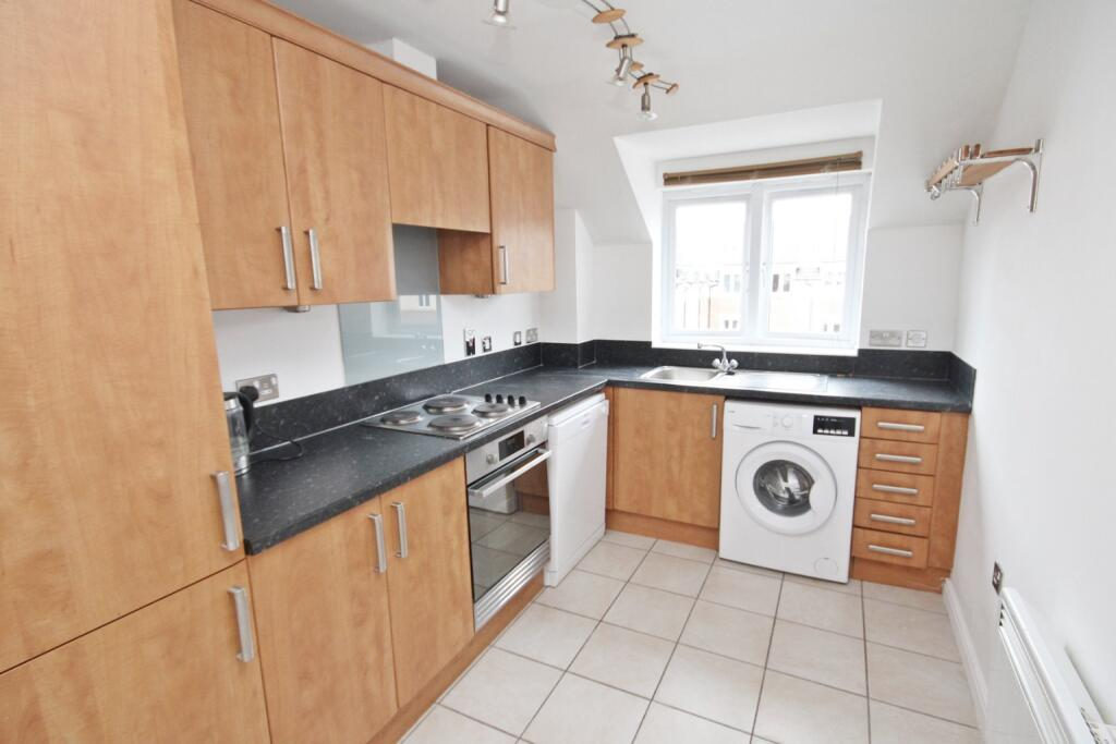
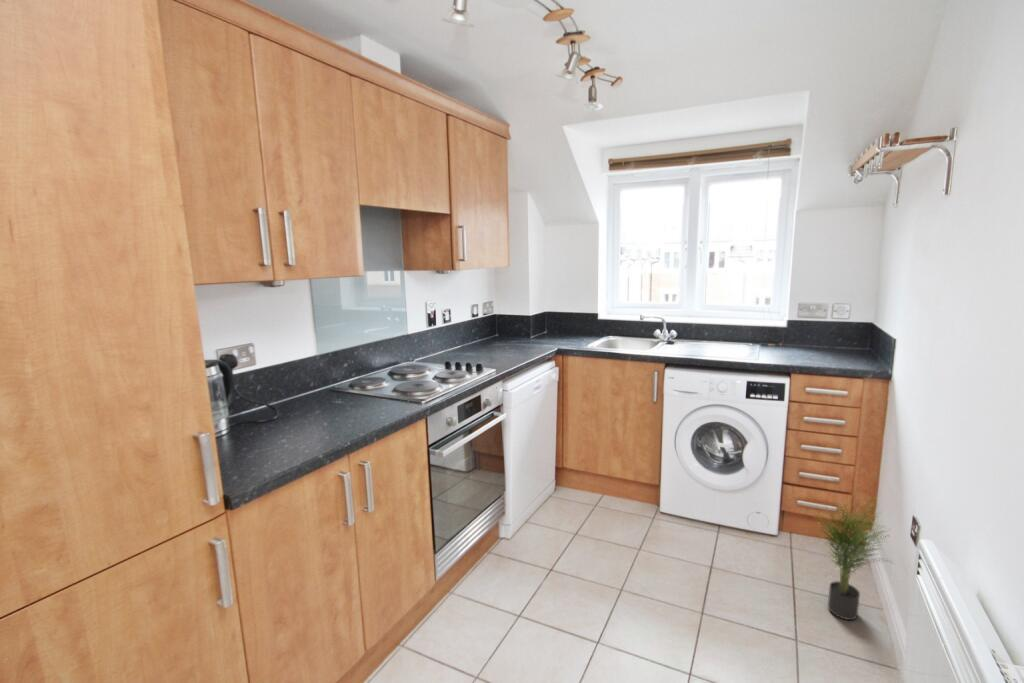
+ potted plant [810,497,897,621]
